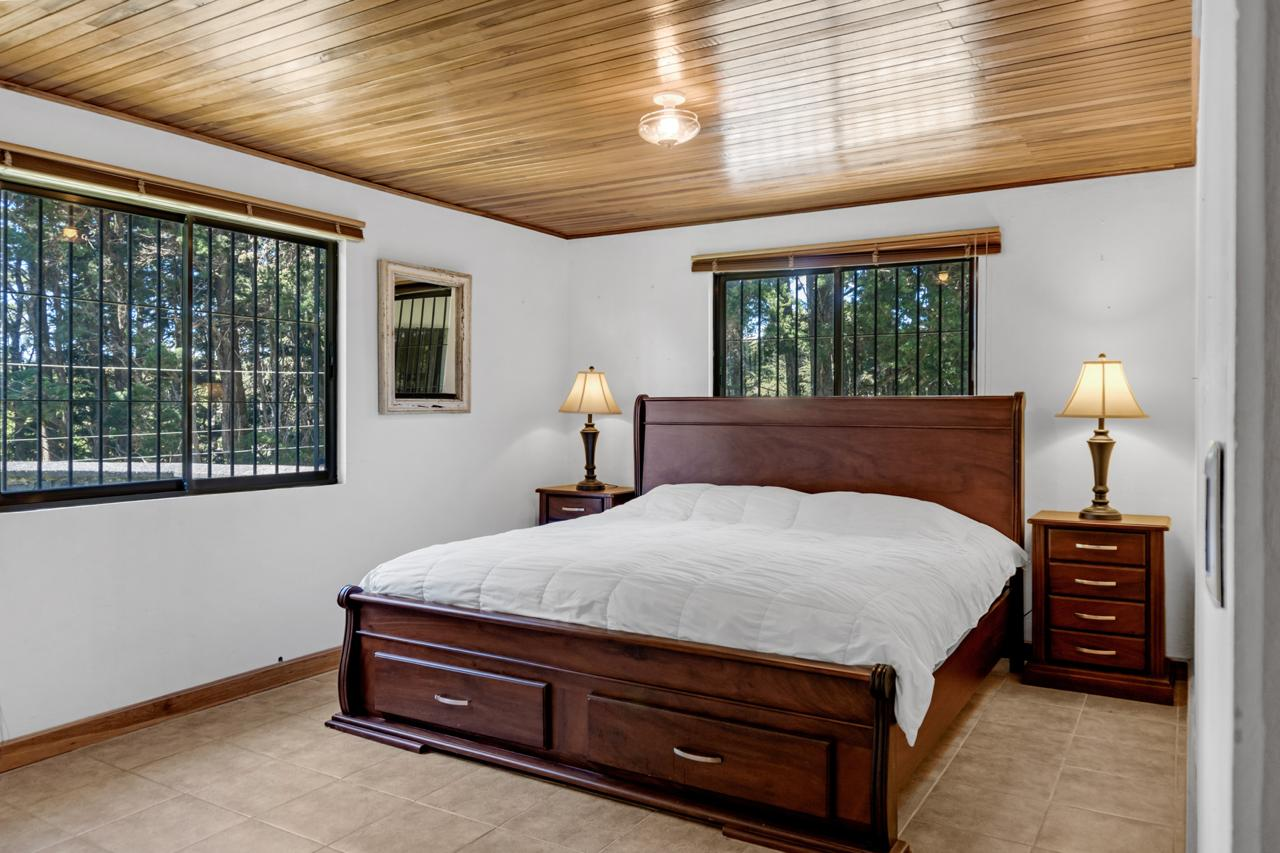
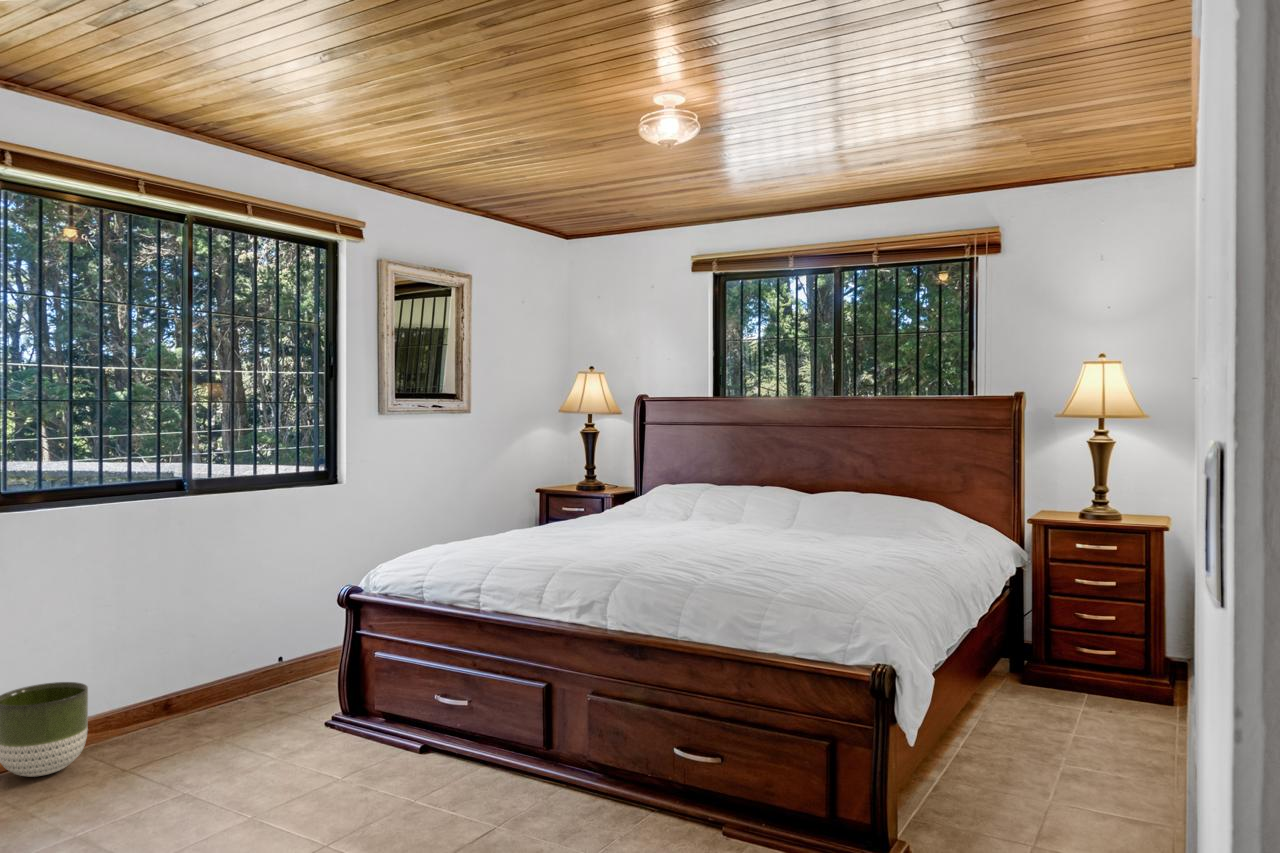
+ planter [0,681,89,778]
